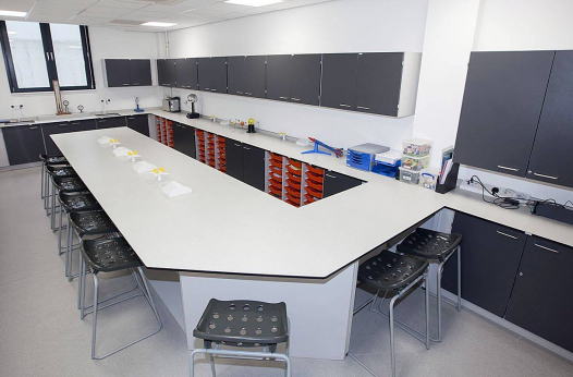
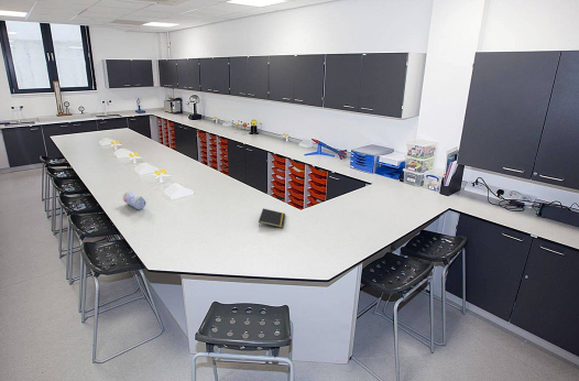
+ pencil case [122,190,146,210]
+ notepad [258,207,286,229]
